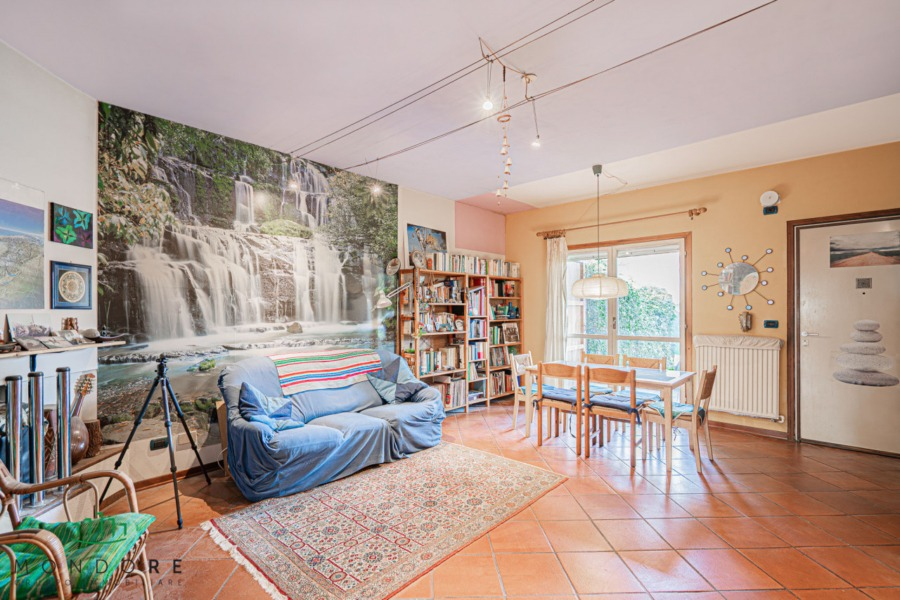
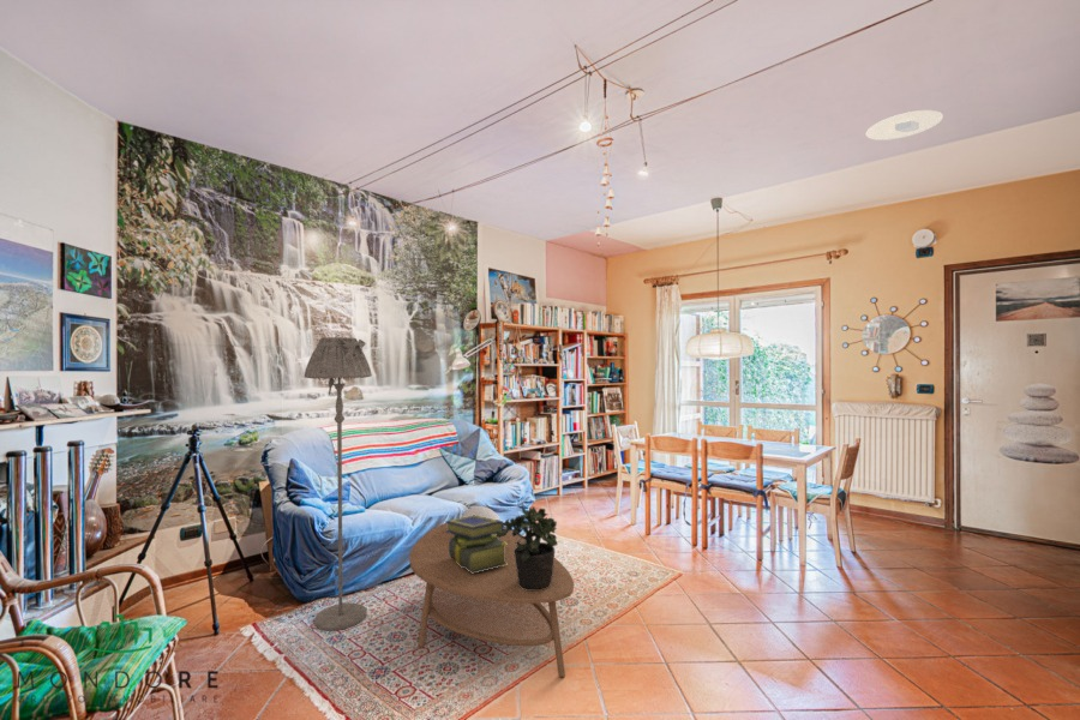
+ stack of books [444,515,508,574]
+ potted plant [496,505,559,590]
+ coffee table [408,522,575,679]
+ recessed light [865,109,944,142]
+ decorative bowl [460,505,502,535]
+ floor lamp [304,336,373,632]
